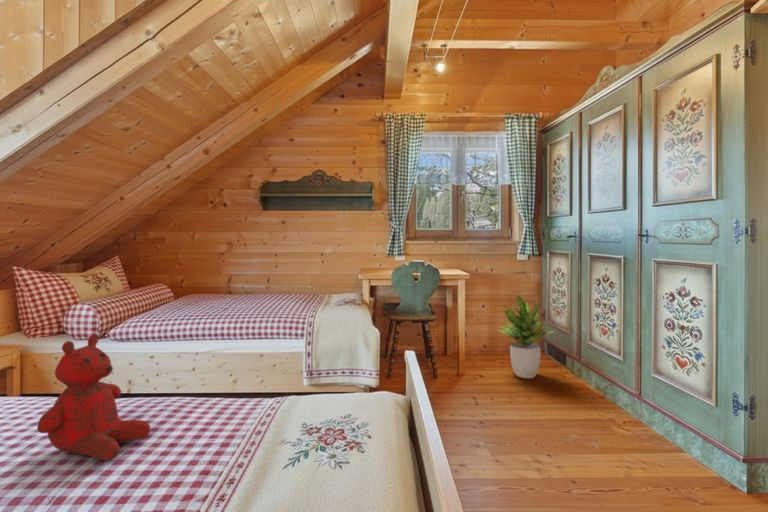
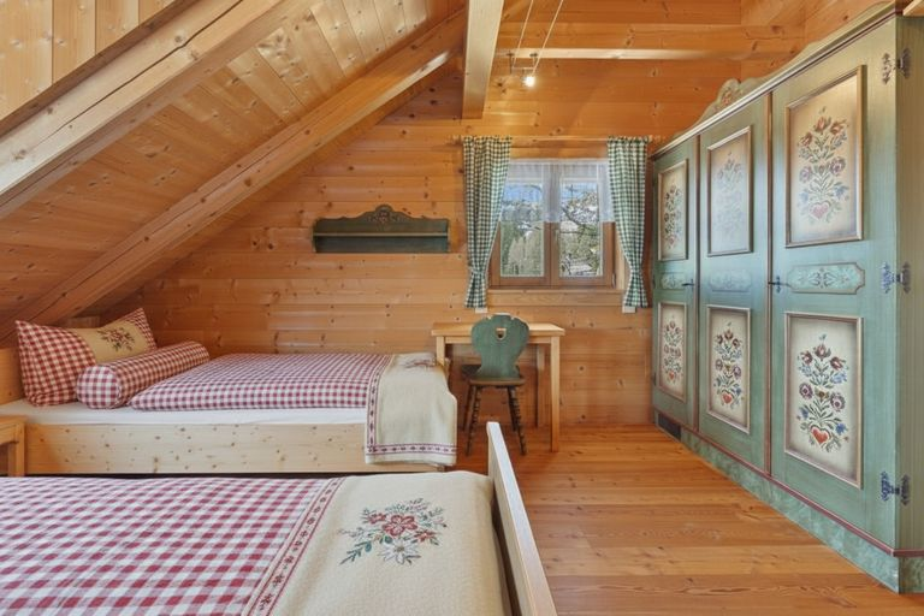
- teddy bear [36,333,151,462]
- potted plant [498,295,555,379]
